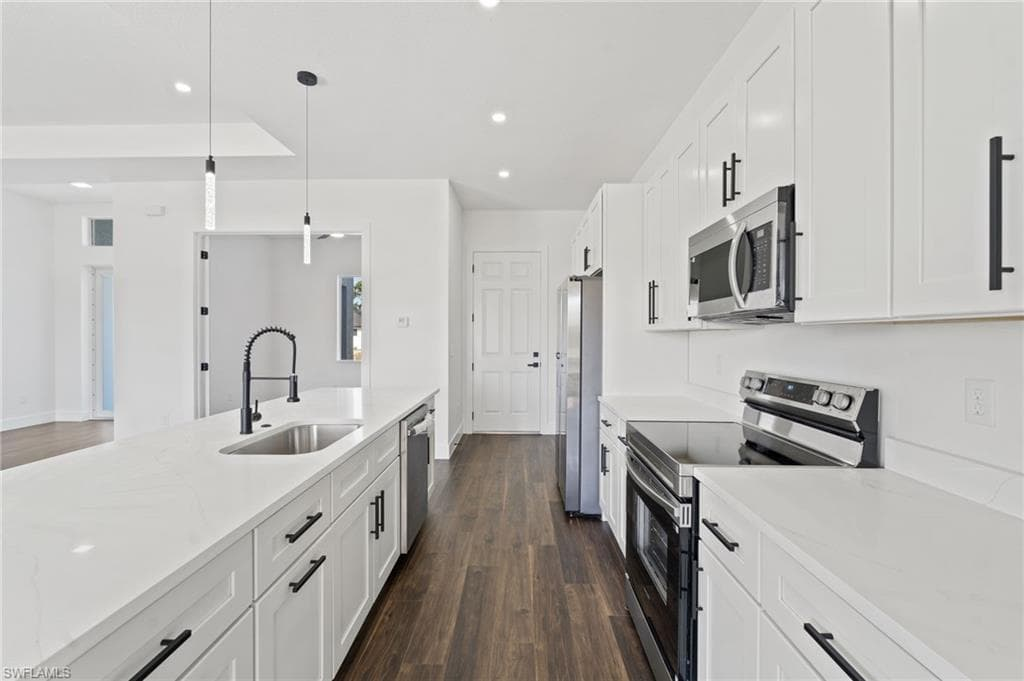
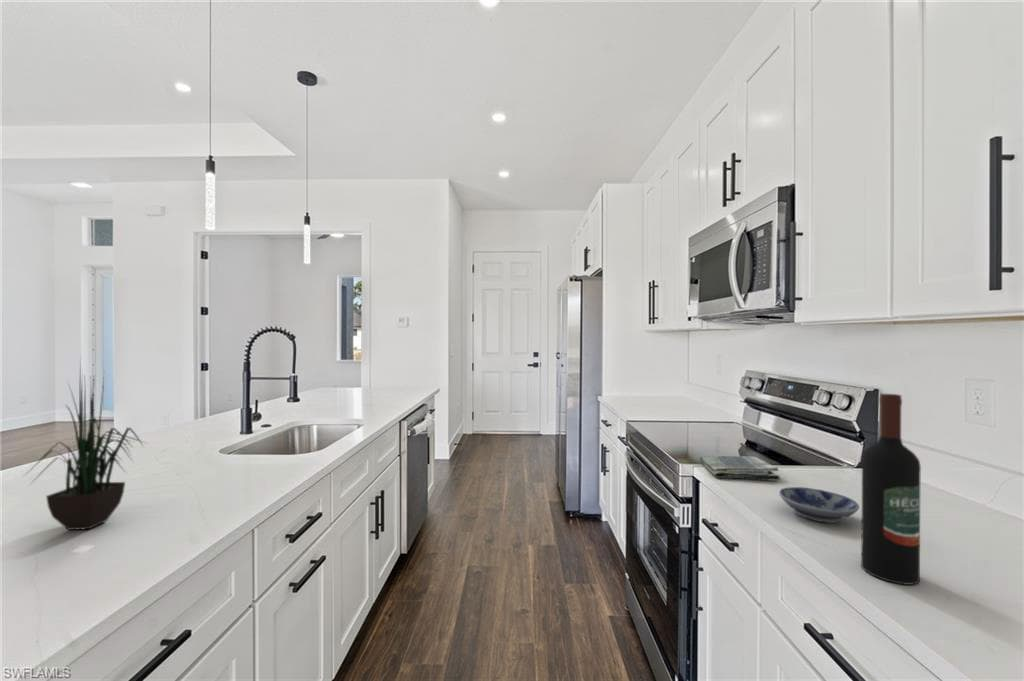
+ bowl [778,486,860,524]
+ dish towel [699,455,781,482]
+ potted plant [21,355,149,531]
+ wine bottle [860,393,922,586]
